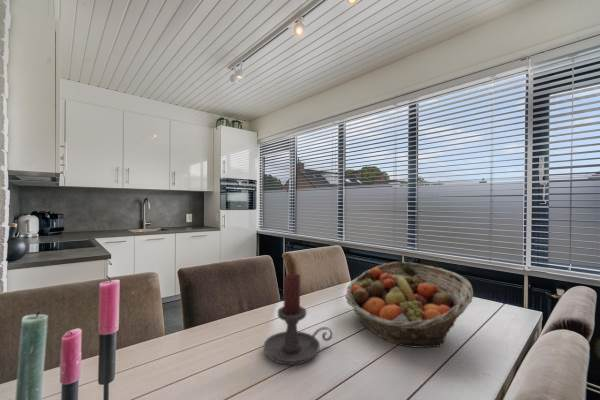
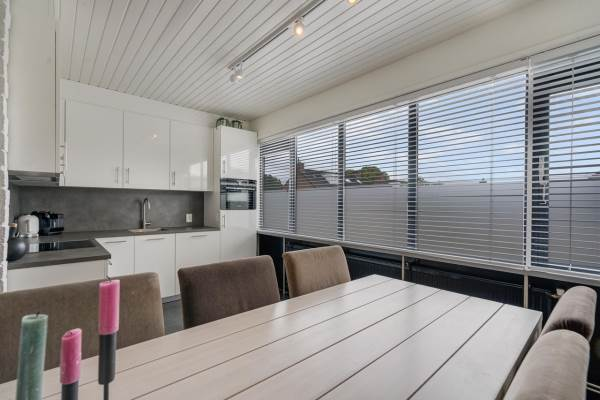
- candle holder [262,272,334,366]
- fruit basket [344,261,474,349]
